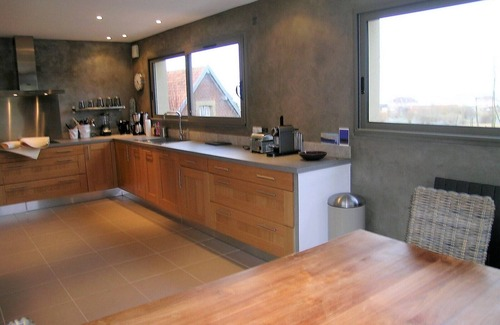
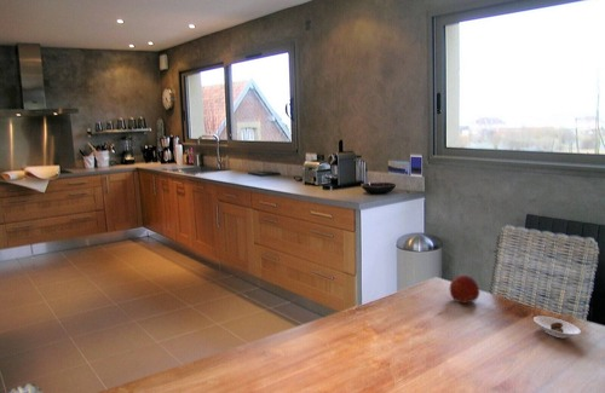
+ saucer [532,316,582,339]
+ fruit [449,274,480,305]
